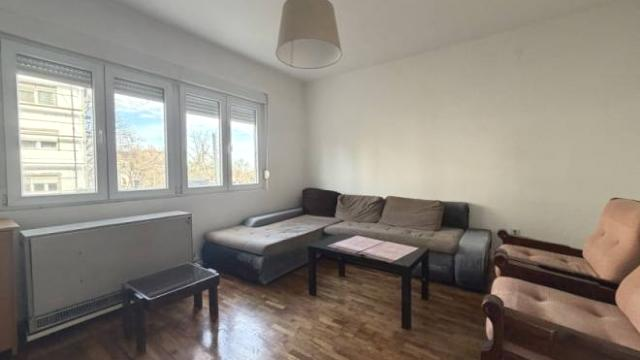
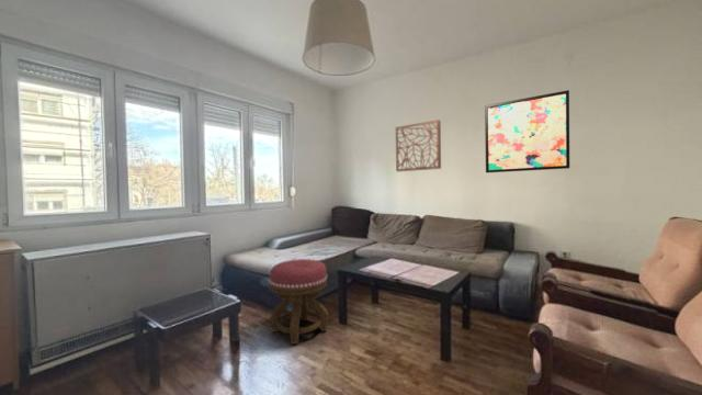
+ decorative wall panel [395,119,442,172]
+ wall art [484,89,570,173]
+ ottoman [269,258,329,346]
